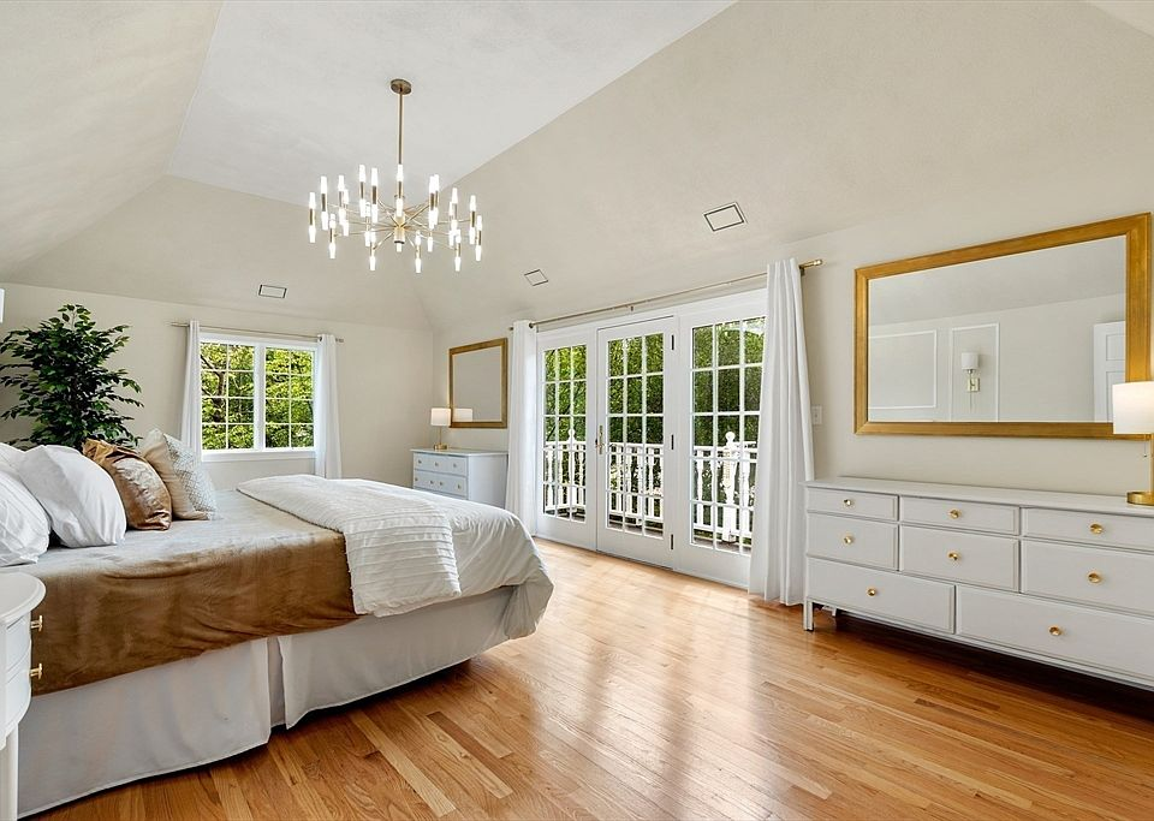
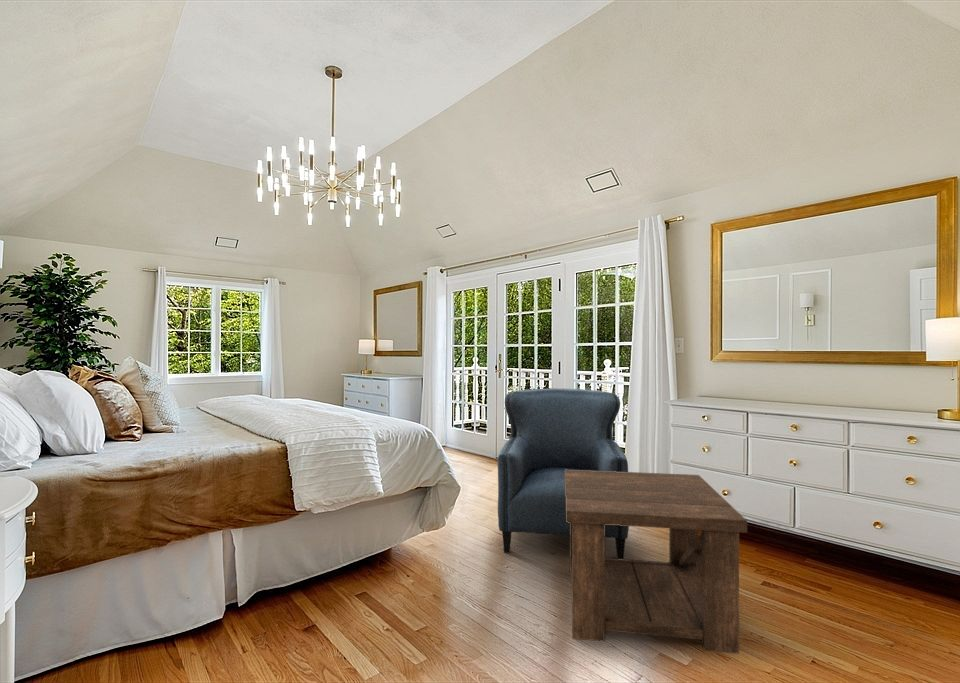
+ side table [565,469,748,655]
+ armchair [497,387,630,559]
